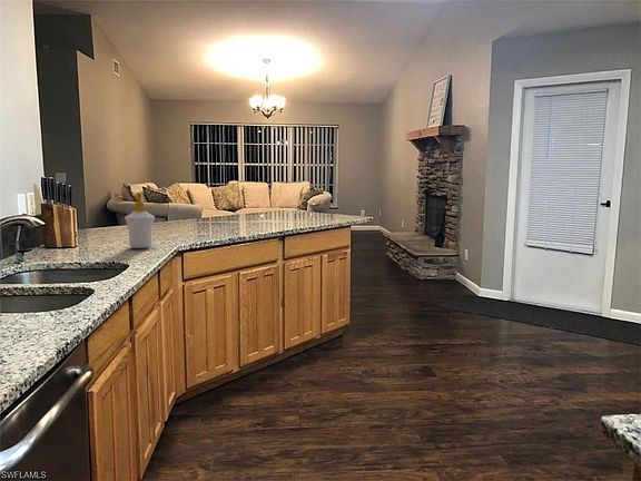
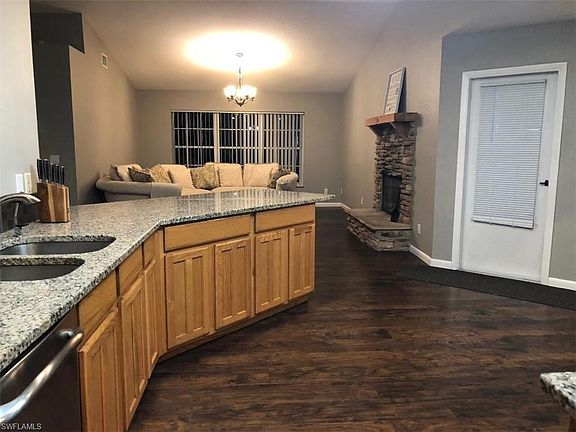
- soap bottle [124,192,156,249]
